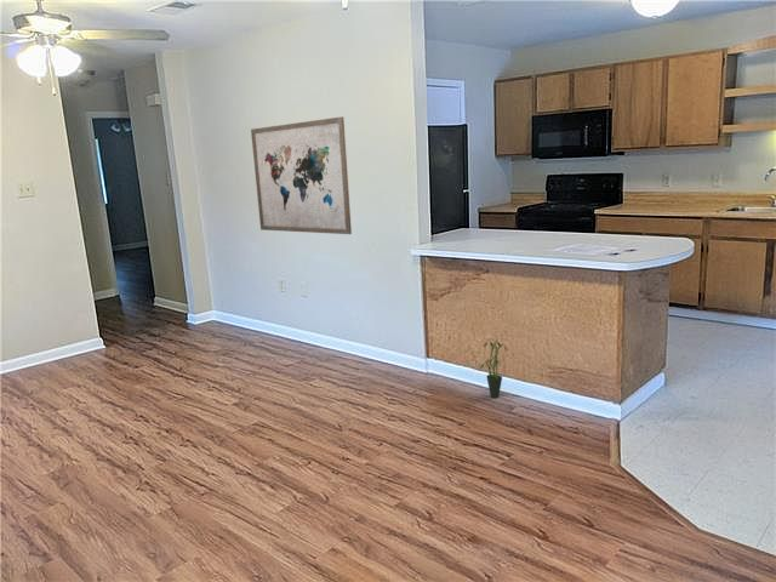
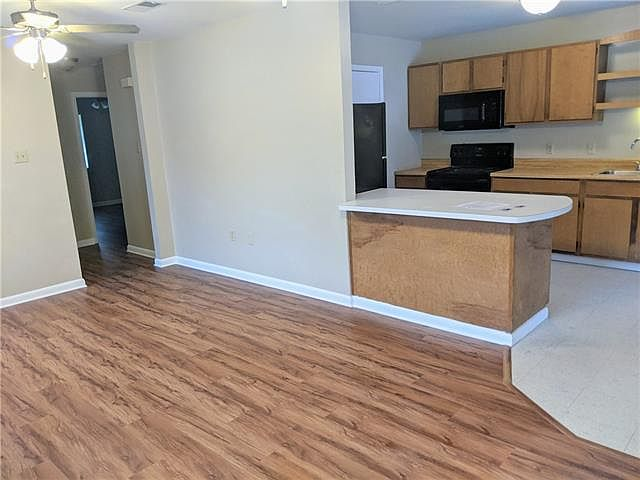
- potted plant [479,337,508,399]
- wall art [250,115,353,235]
